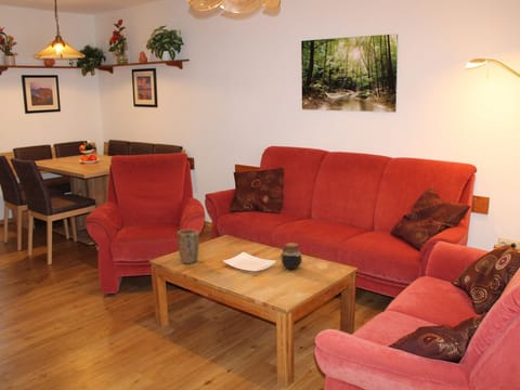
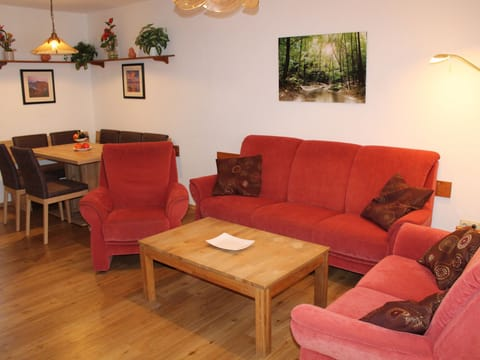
- plant pot [177,229,200,264]
- jar [278,242,303,270]
